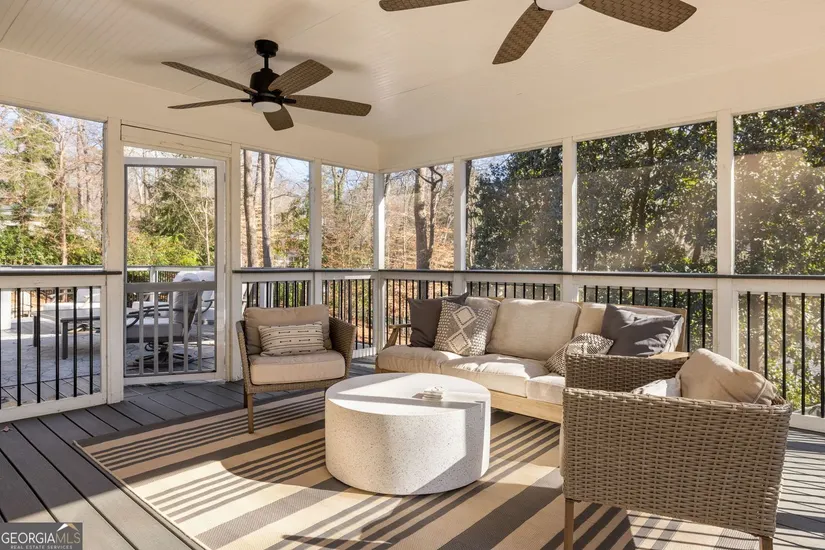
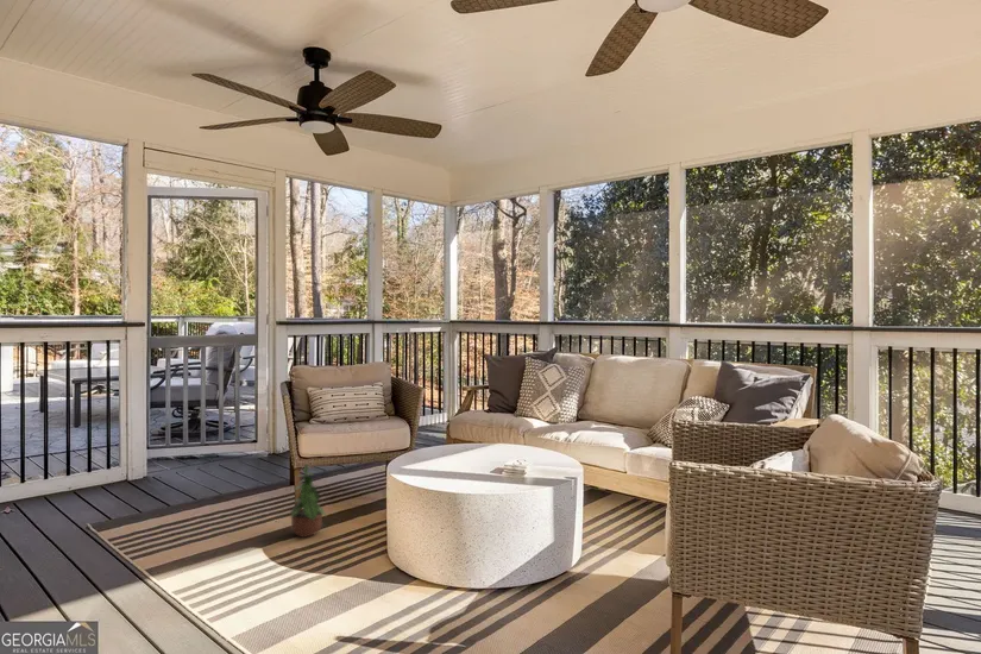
+ potted plant [289,463,328,539]
